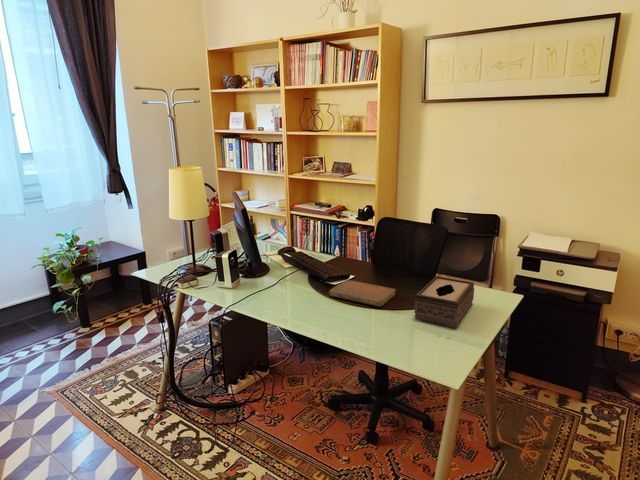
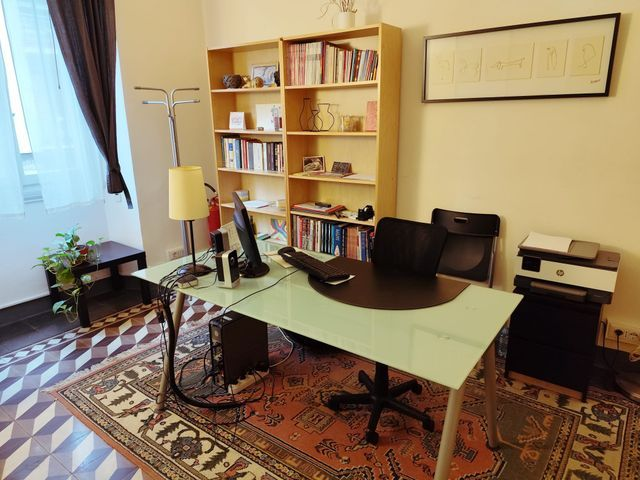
- tissue box [413,275,475,329]
- notebook [328,279,397,308]
